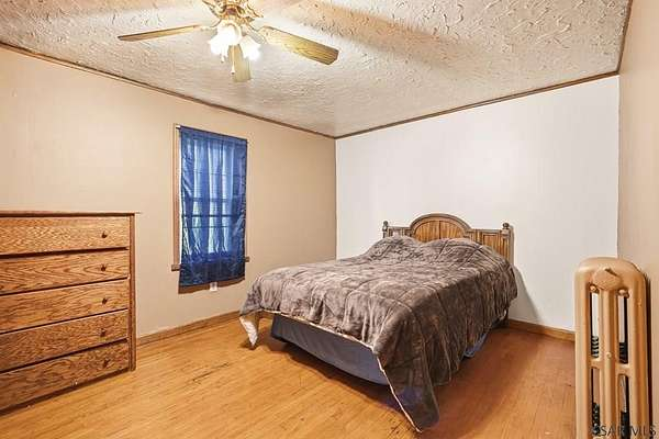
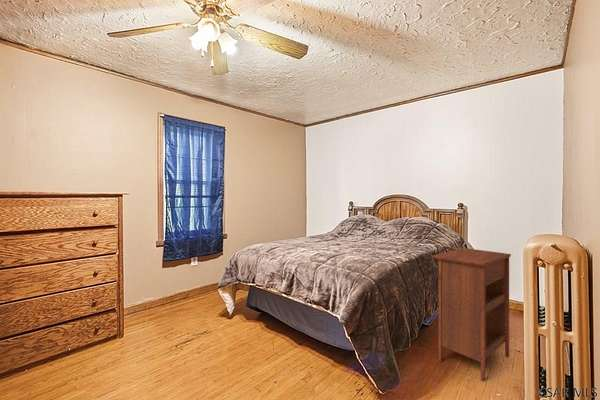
+ nightstand [430,247,512,382]
